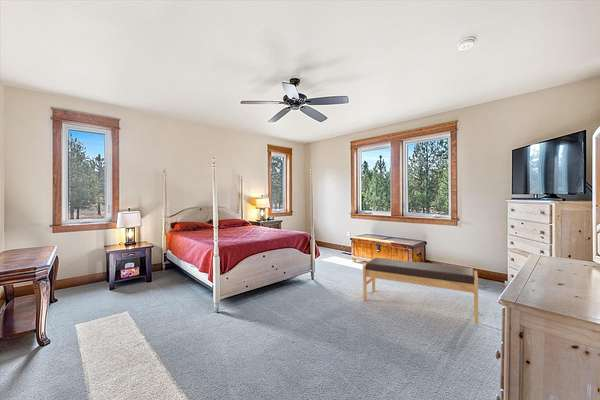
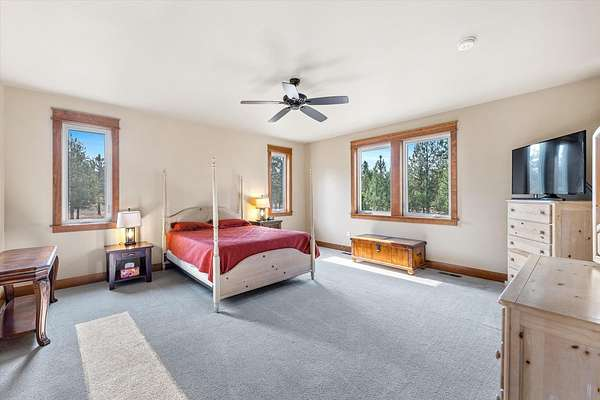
- bench [362,257,479,325]
